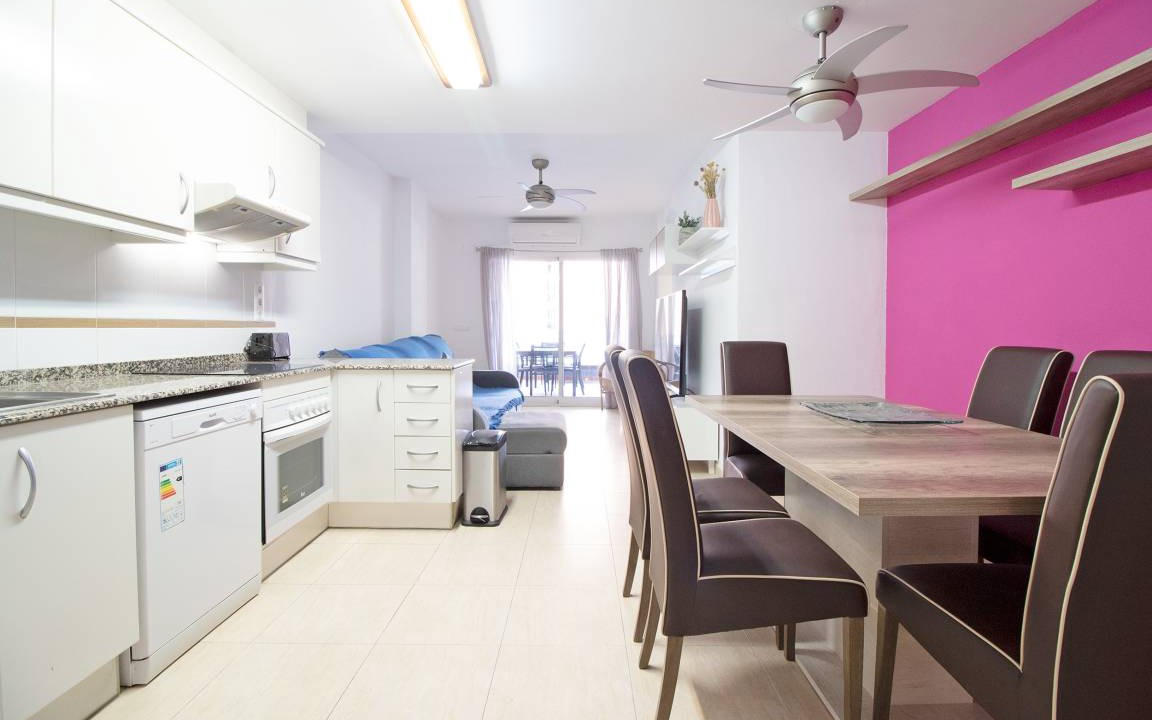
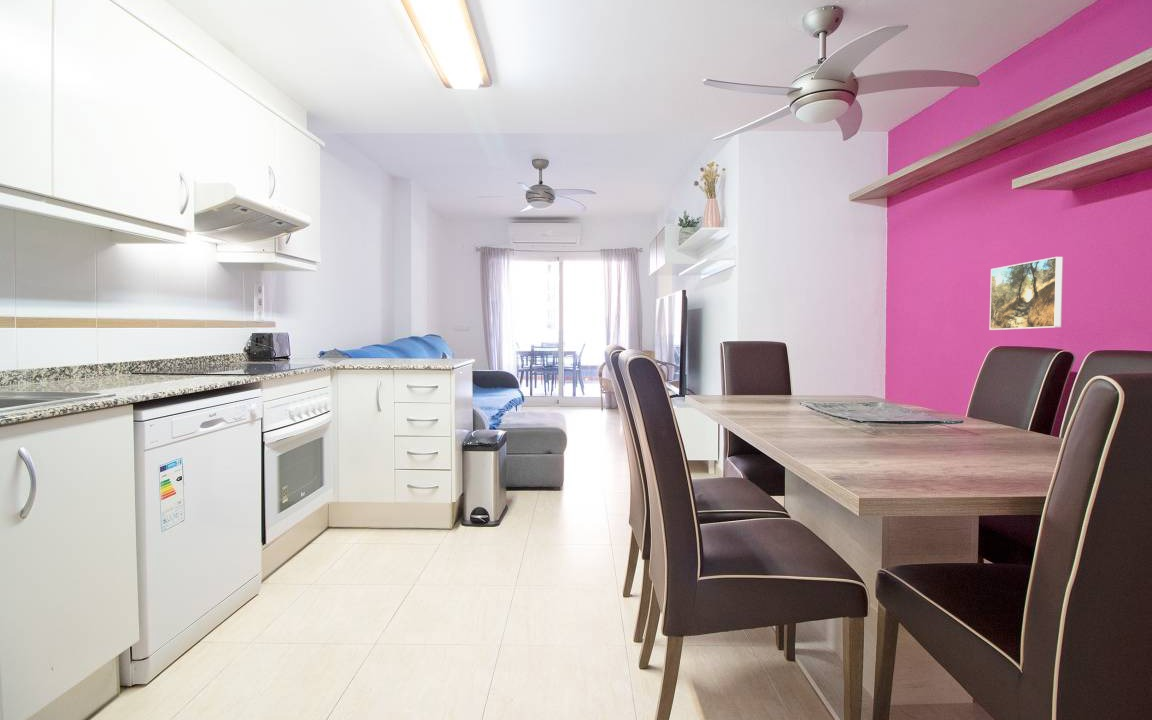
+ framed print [989,256,1064,331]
